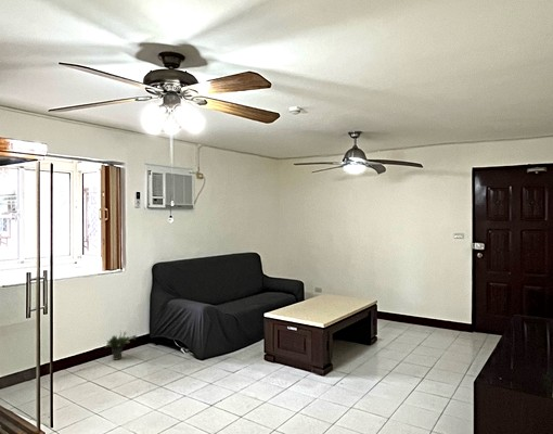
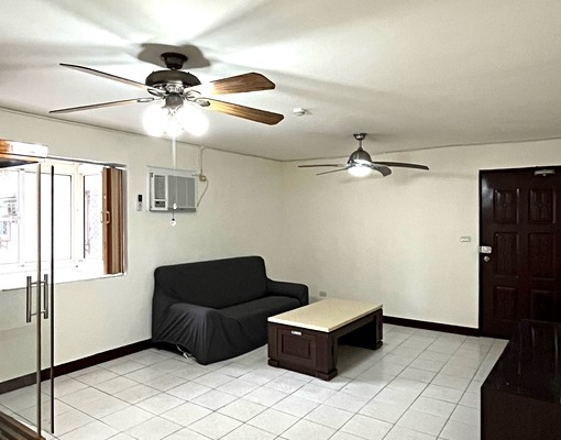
- potted plant [104,330,138,361]
